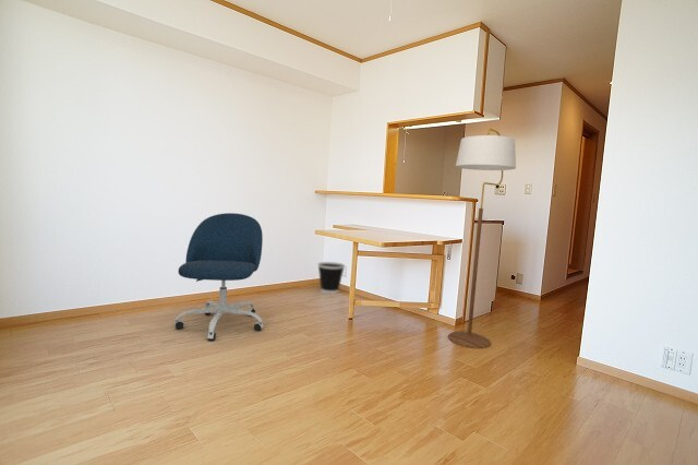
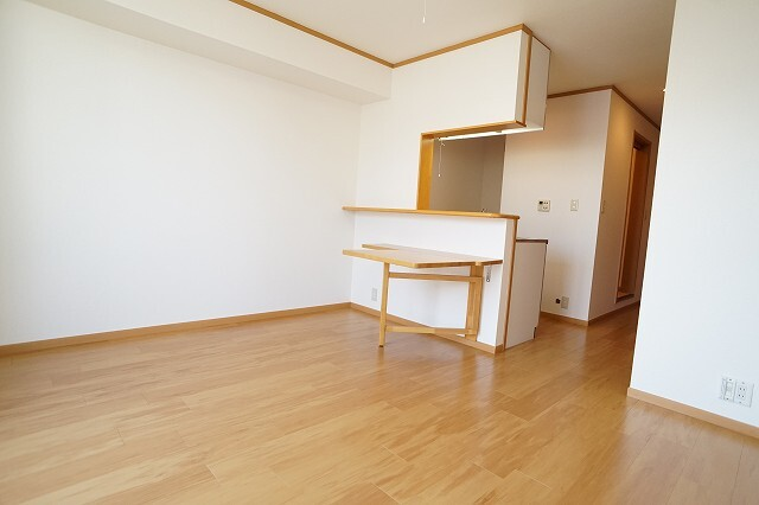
- floor lamp [447,128,517,349]
- wastebasket [316,261,346,294]
- office chair [173,212,265,342]
